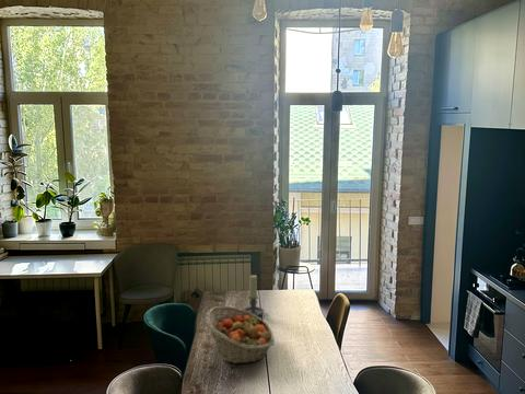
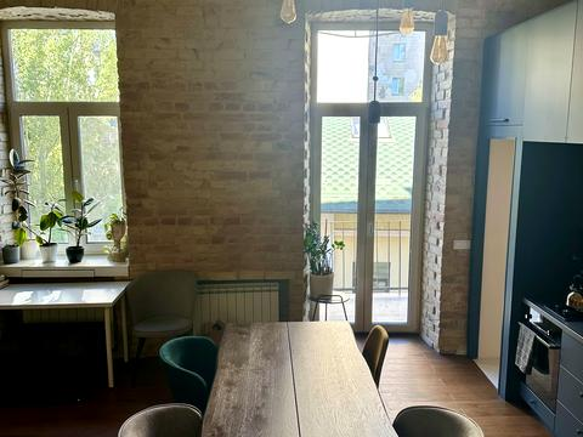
- fruit basket [205,305,276,364]
- candle holder [243,274,265,316]
